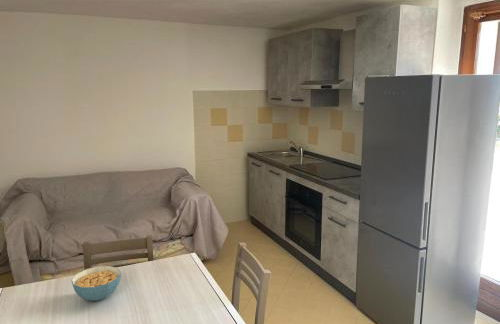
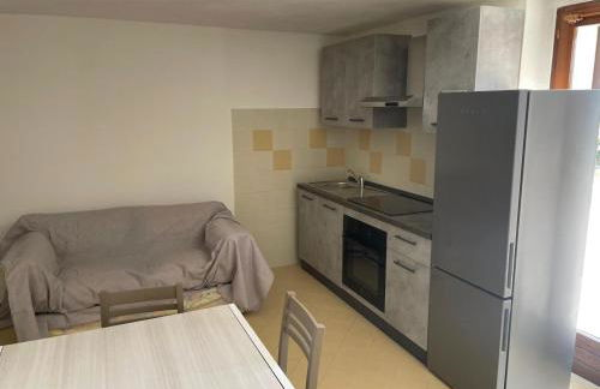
- cereal bowl [70,265,122,302]
